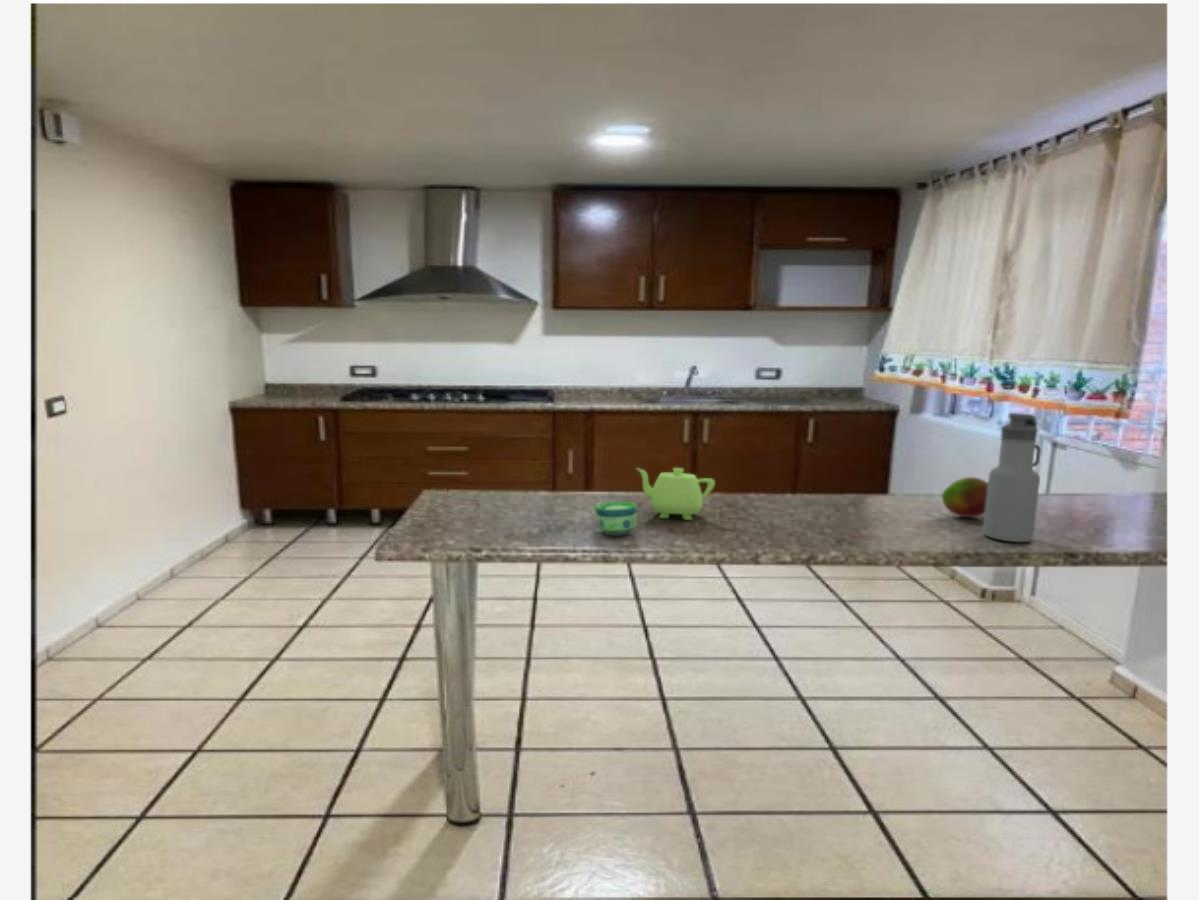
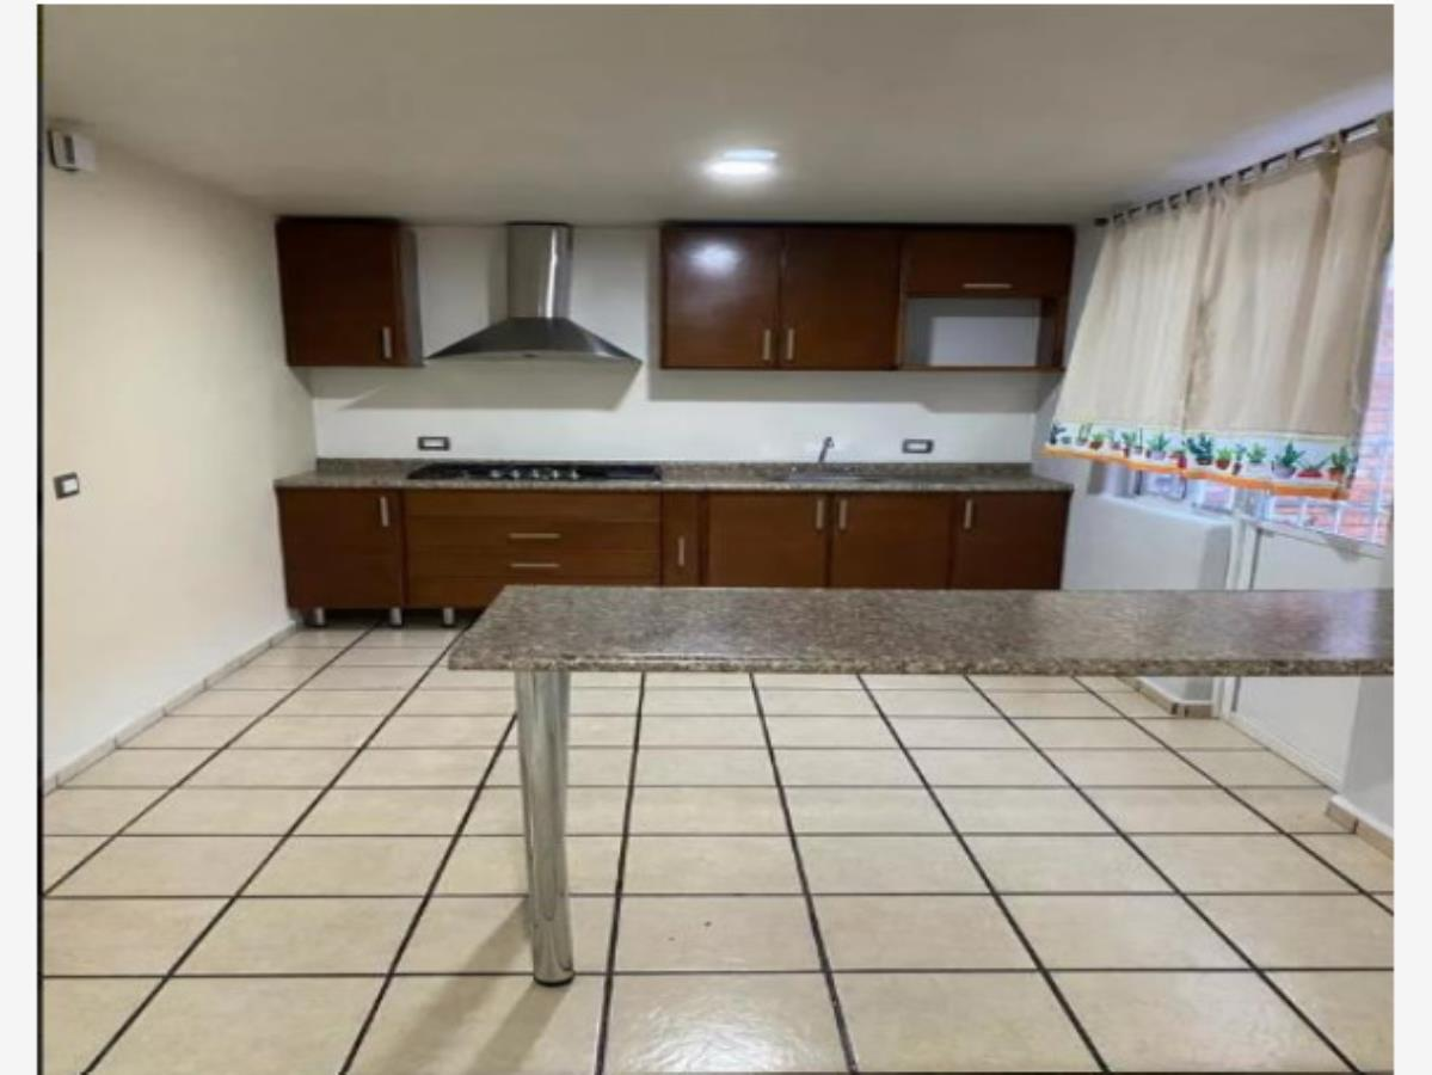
- water bottle [982,412,1042,543]
- fruit [941,476,988,518]
- teapot [635,467,716,521]
- cup [593,500,638,537]
